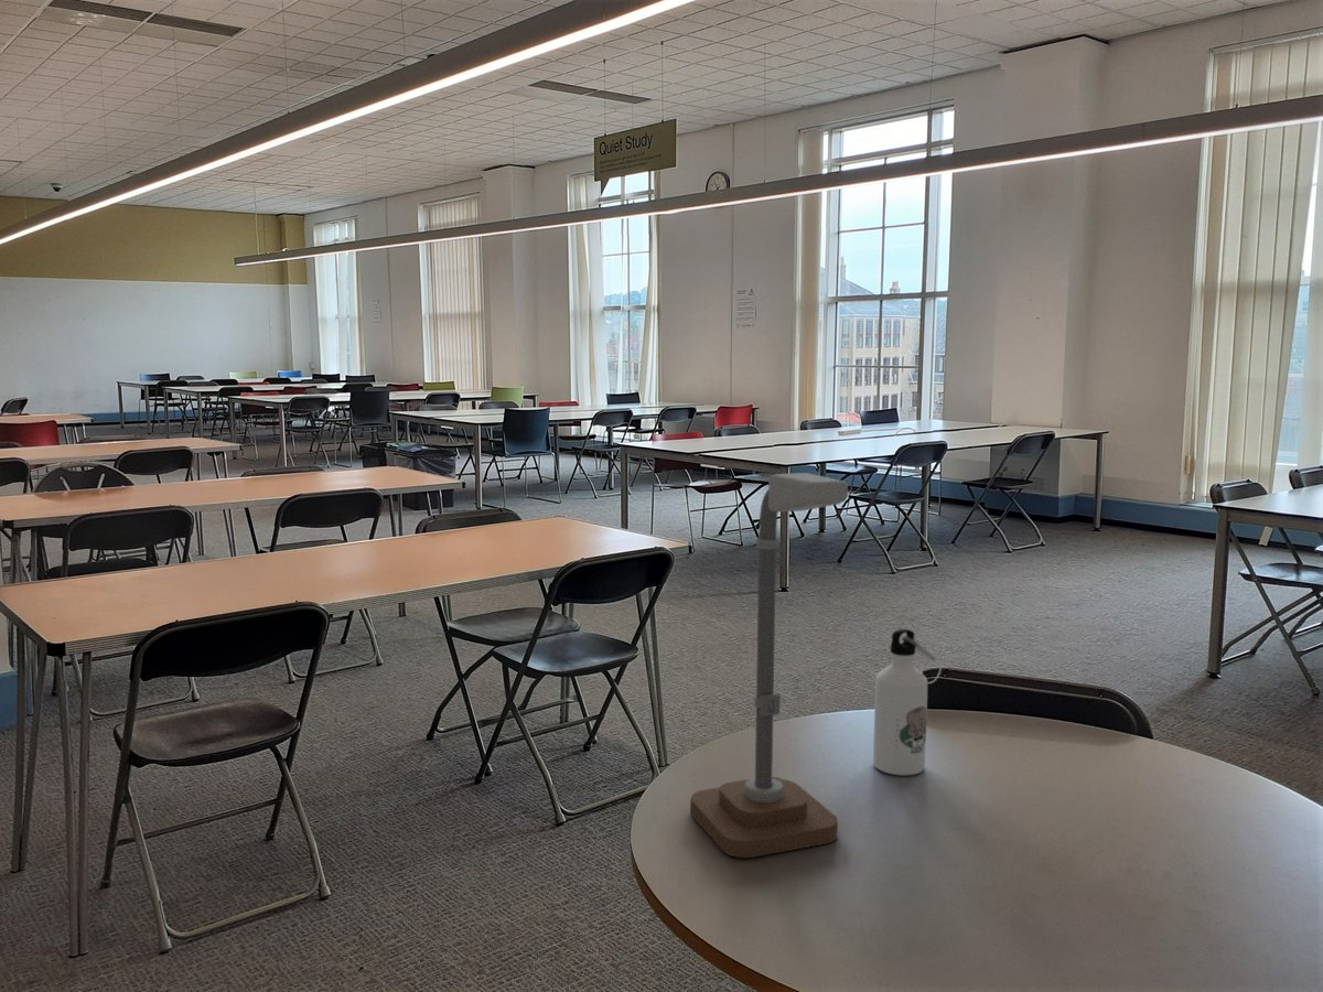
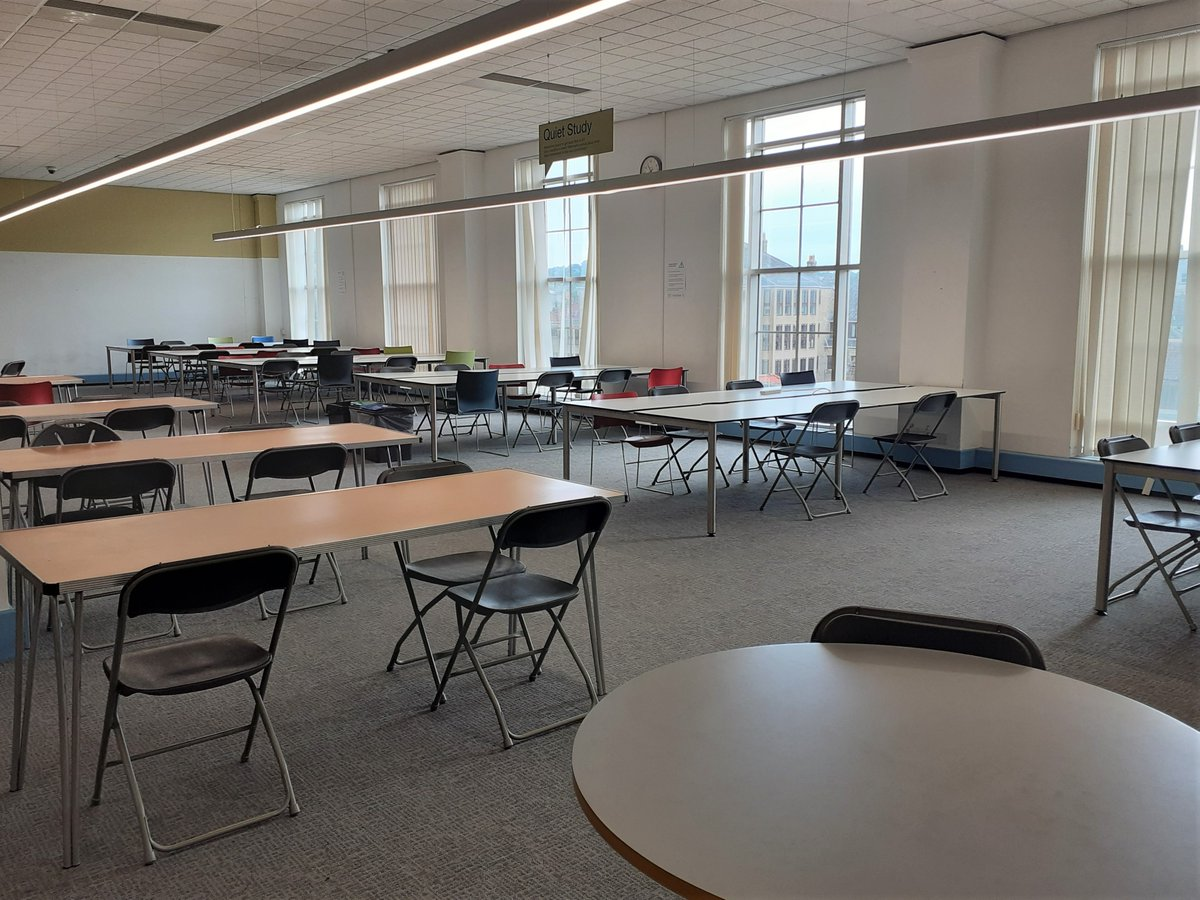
- desk lamp [689,472,849,859]
- water bottle [872,628,943,776]
